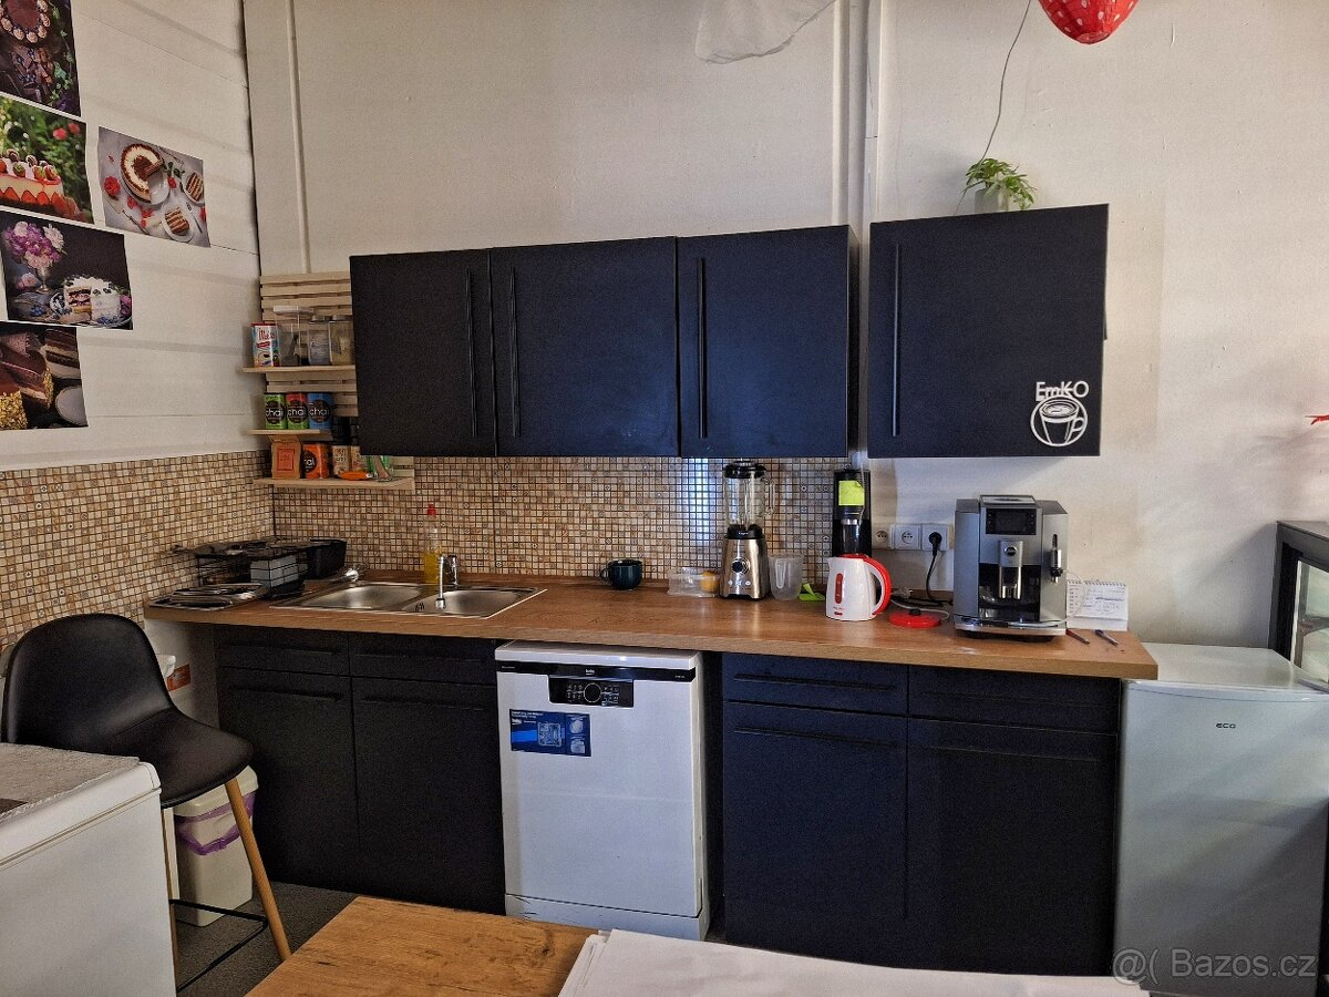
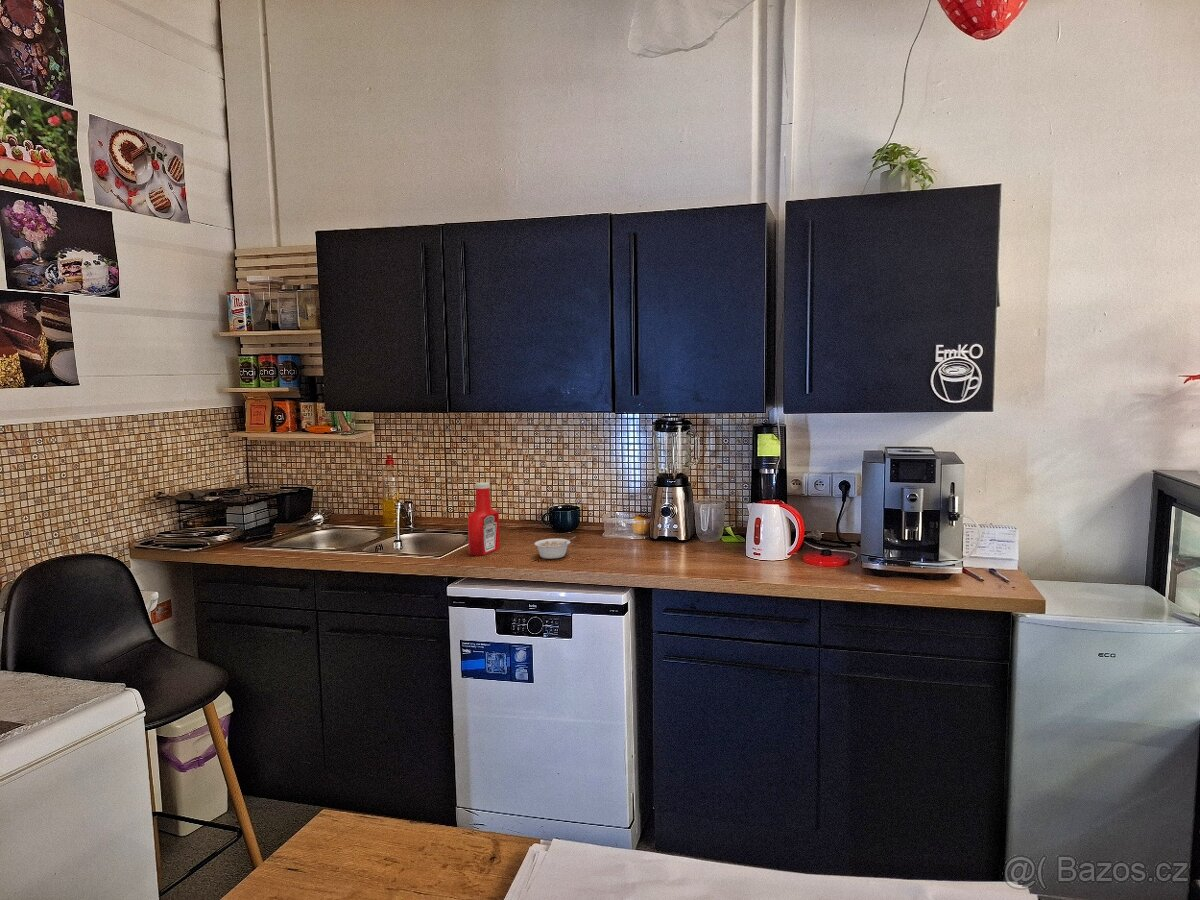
+ legume [533,535,577,560]
+ soap bottle [467,481,501,557]
